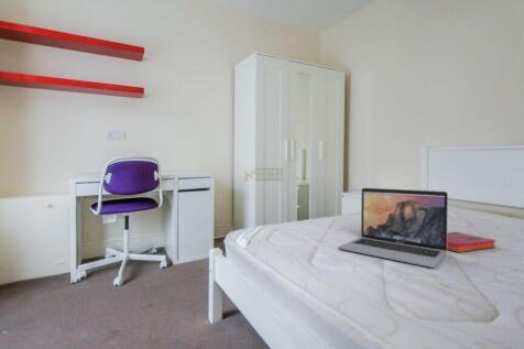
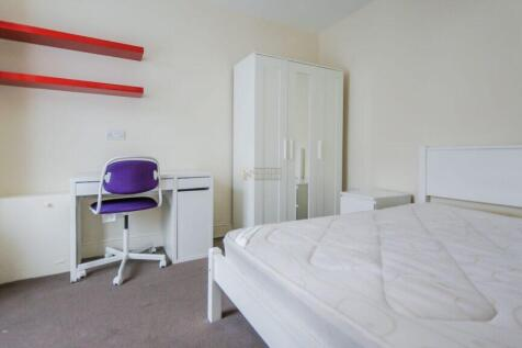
- laptop [338,187,449,269]
- hardback book [447,231,498,253]
